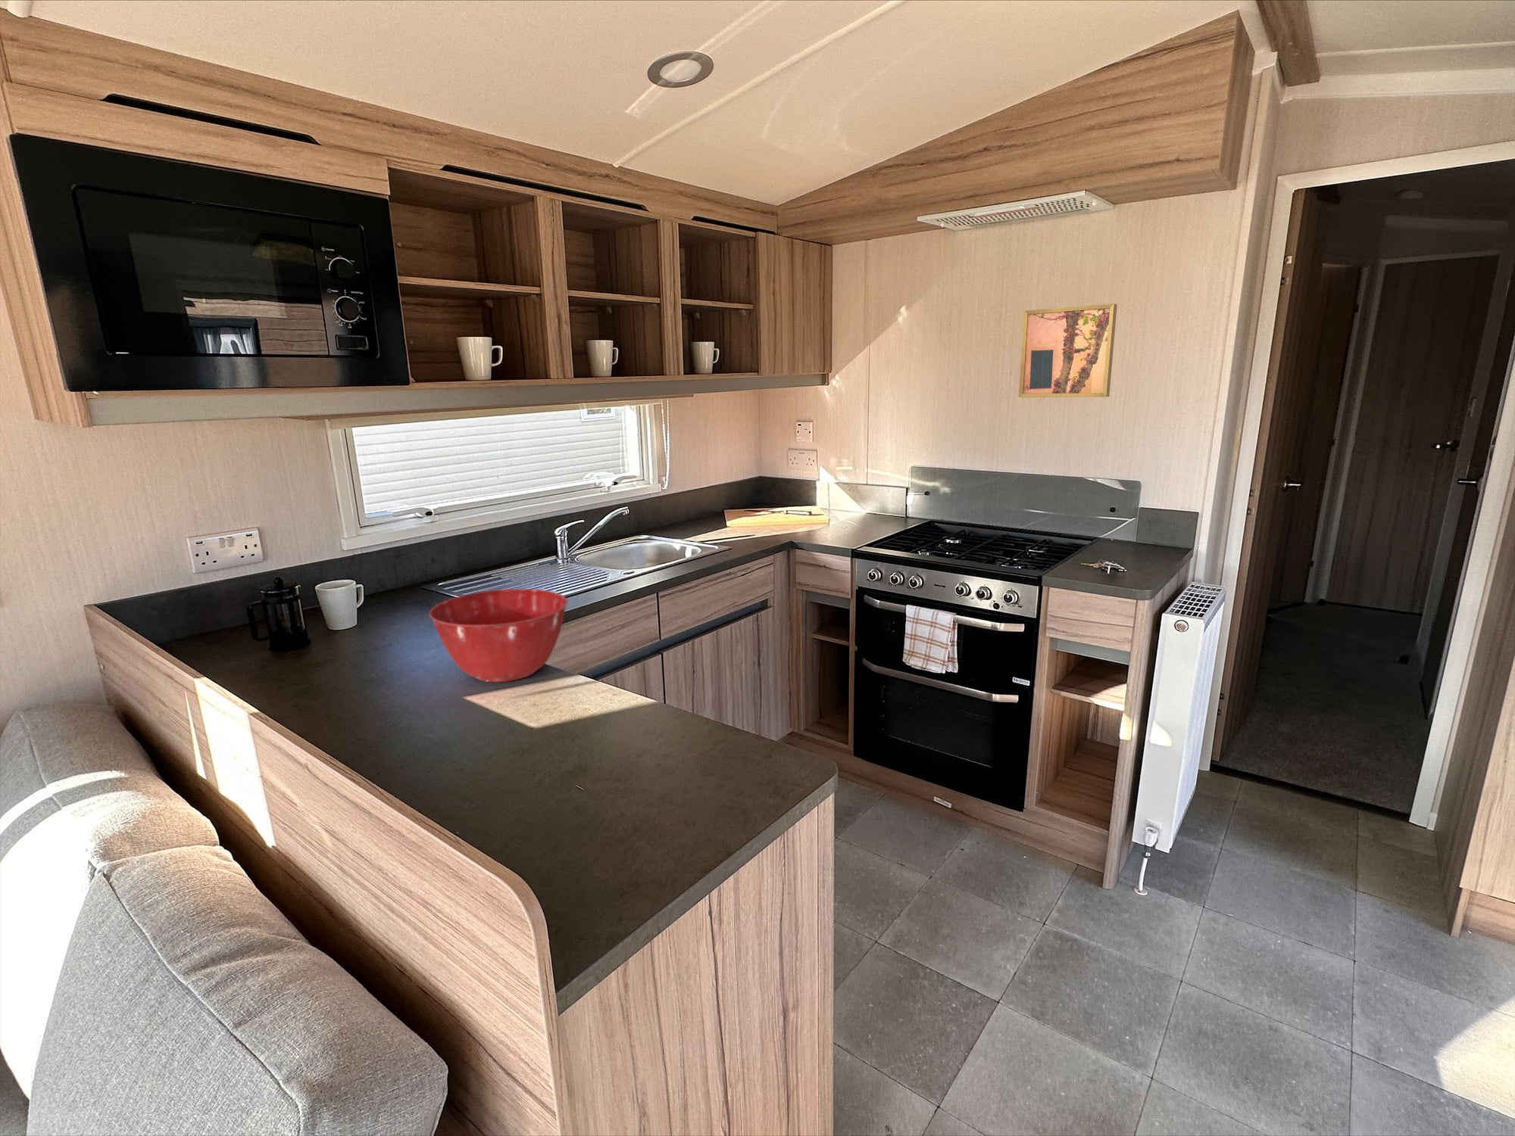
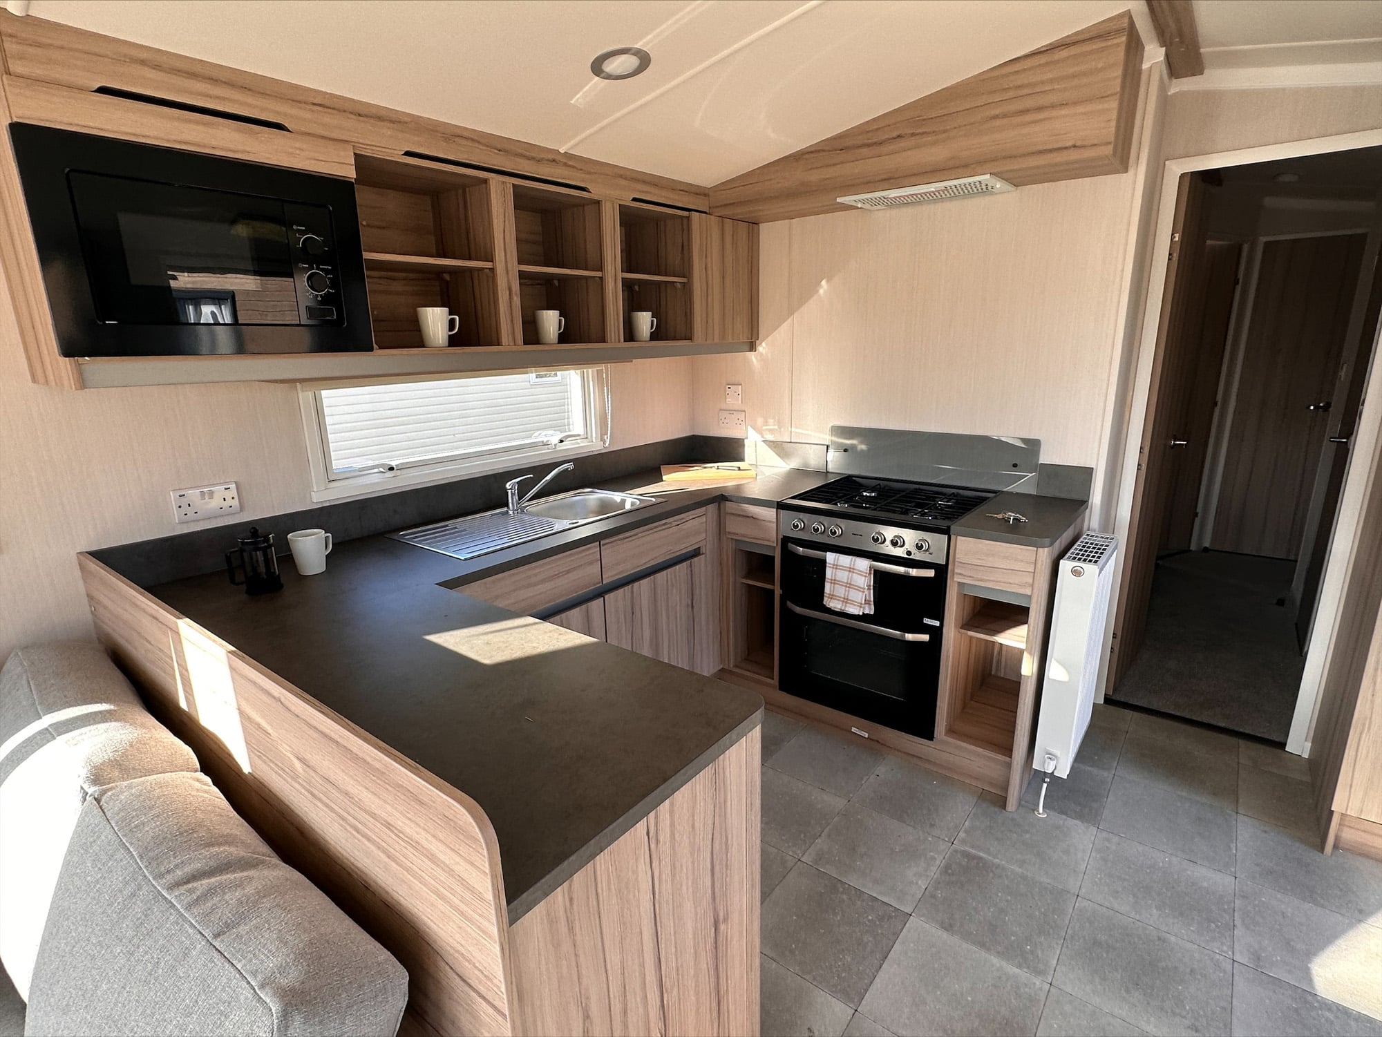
- wall art [1018,303,1119,399]
- mixing bowl [429,588,568,683]
